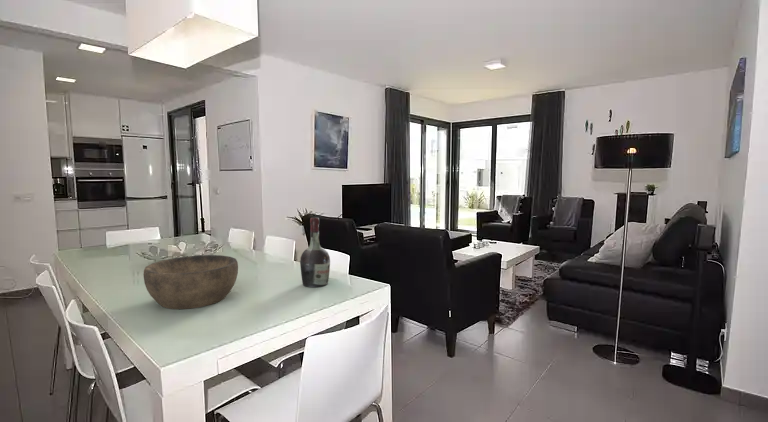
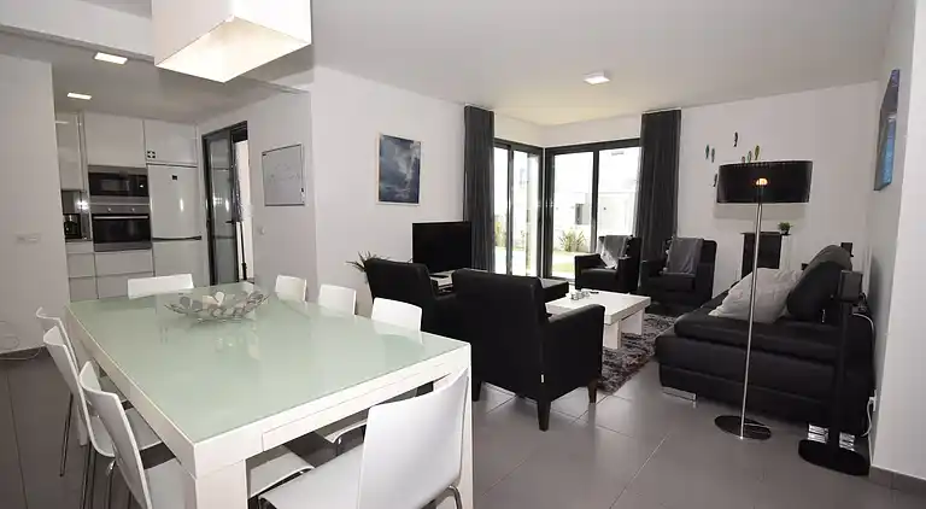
- bowl [143,254,239,310]
- cognac bottle [299,217,331,288]
